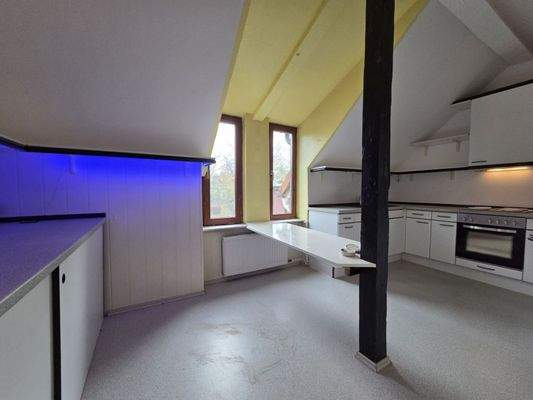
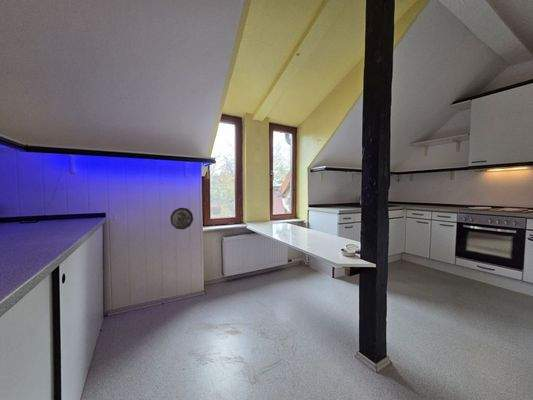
+ decorative plate [169,207,194,230]
